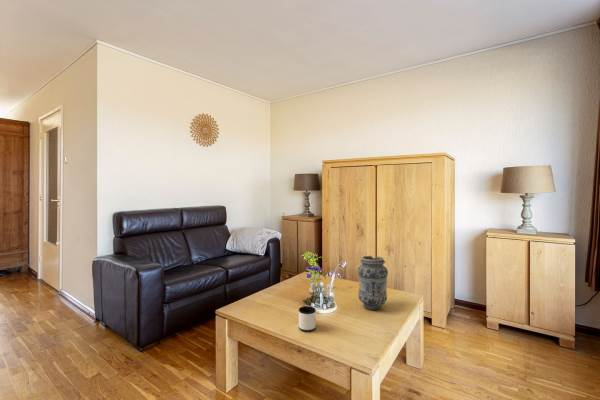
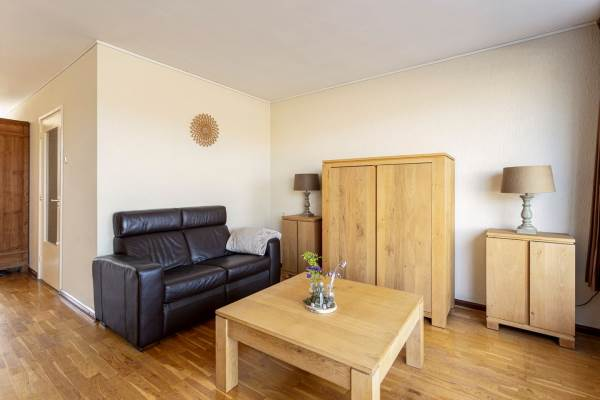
- vase [357,255,389,311]
- mug [298,305,316,332]
